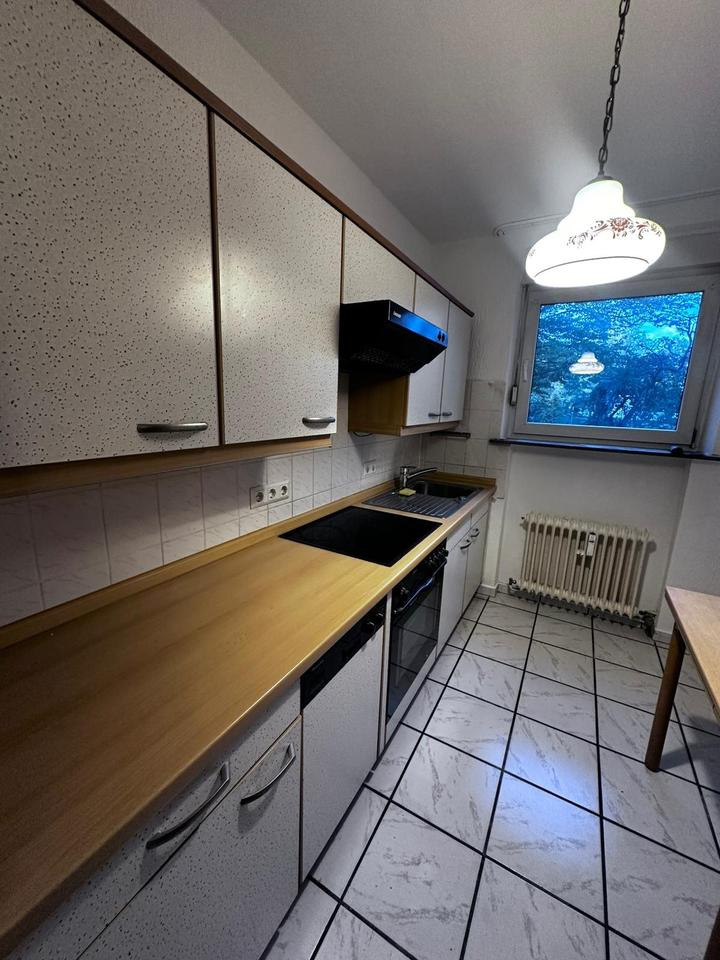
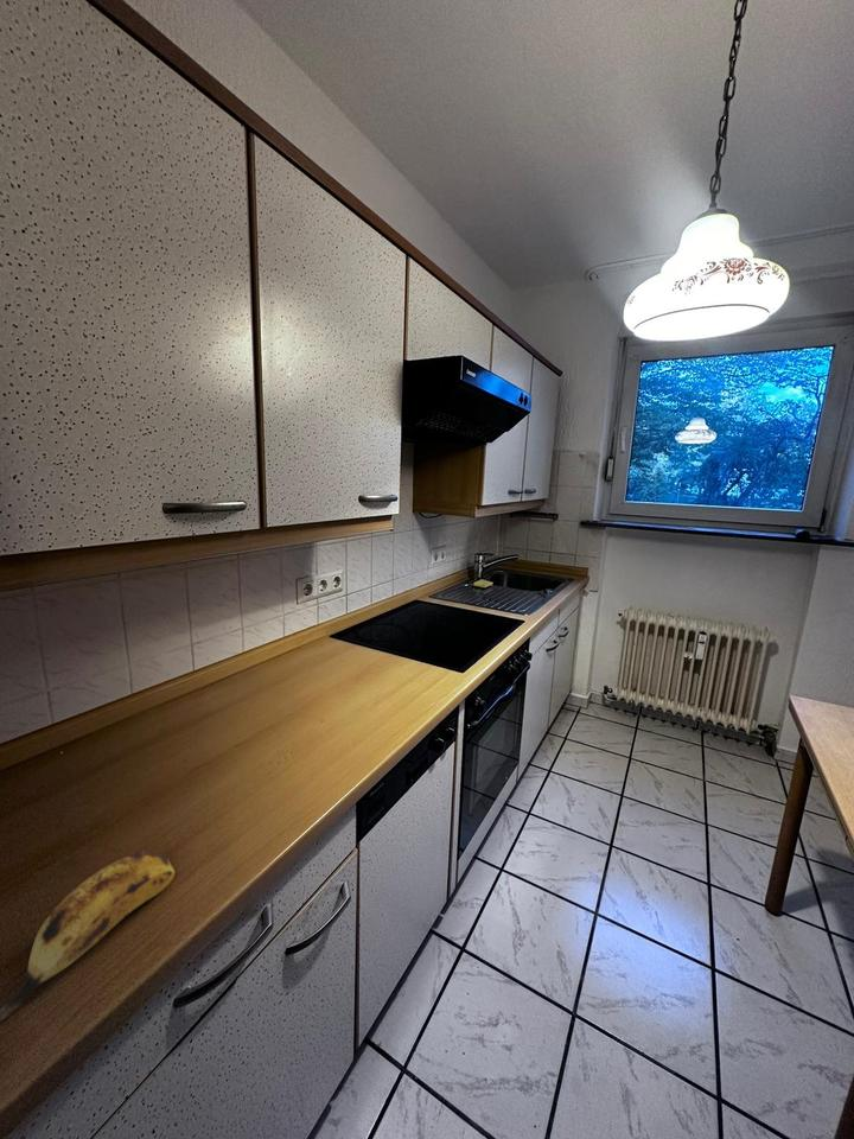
+ banana [0,850,177,1020]
